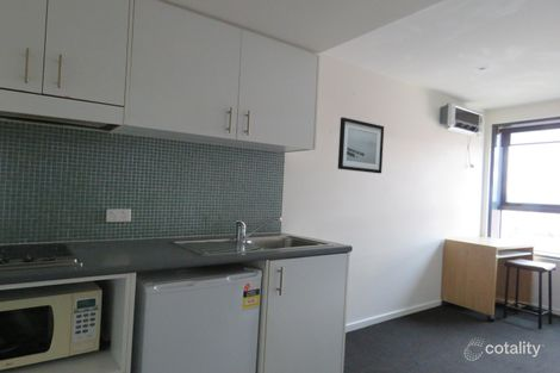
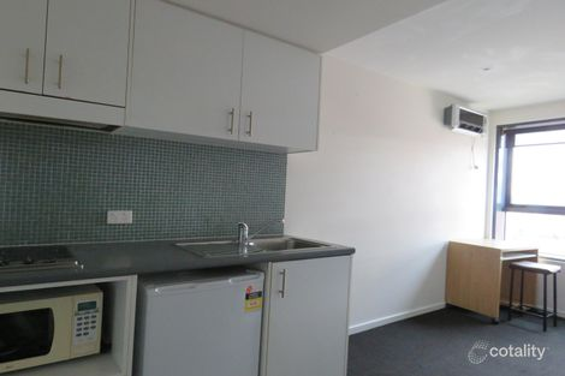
- wall art [337,117,385,174]
